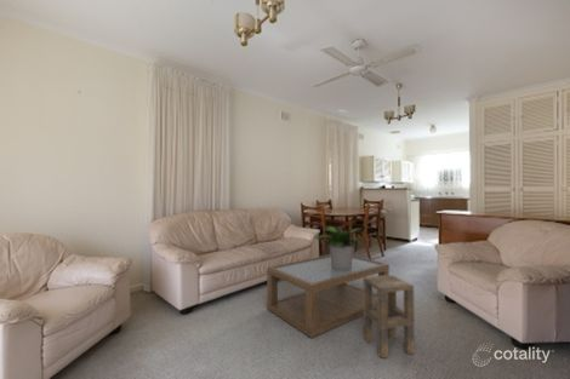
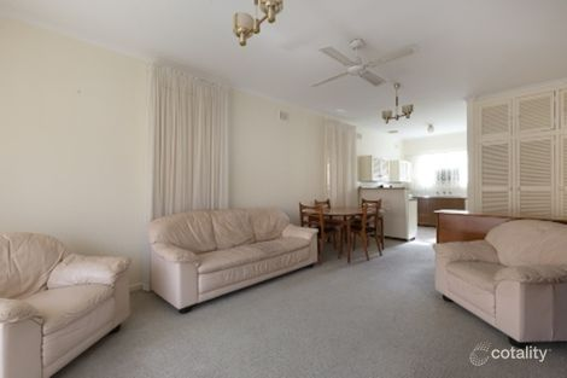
- coffee table [266,253,391,339]
- side table [363,274,415,360]
- potted plant [314,225,363,270]
